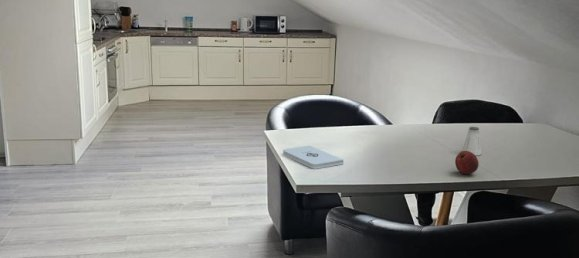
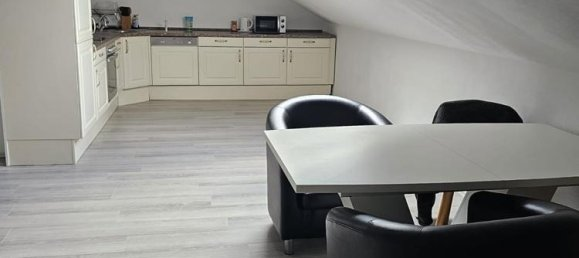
- notepad [282,145,344,170]
- apple [454,150,480,175]
- saltshaker [461,126,482,156]
